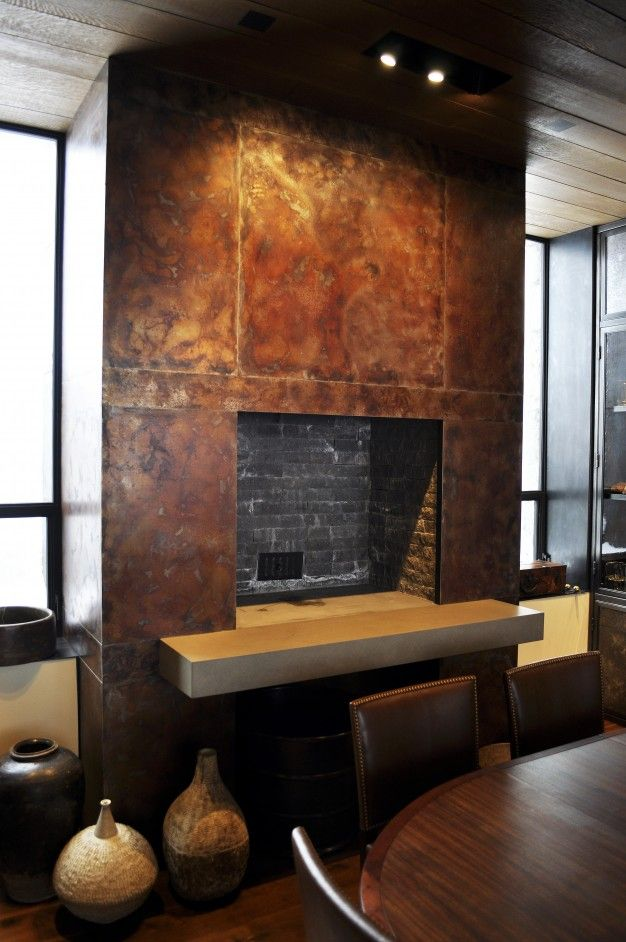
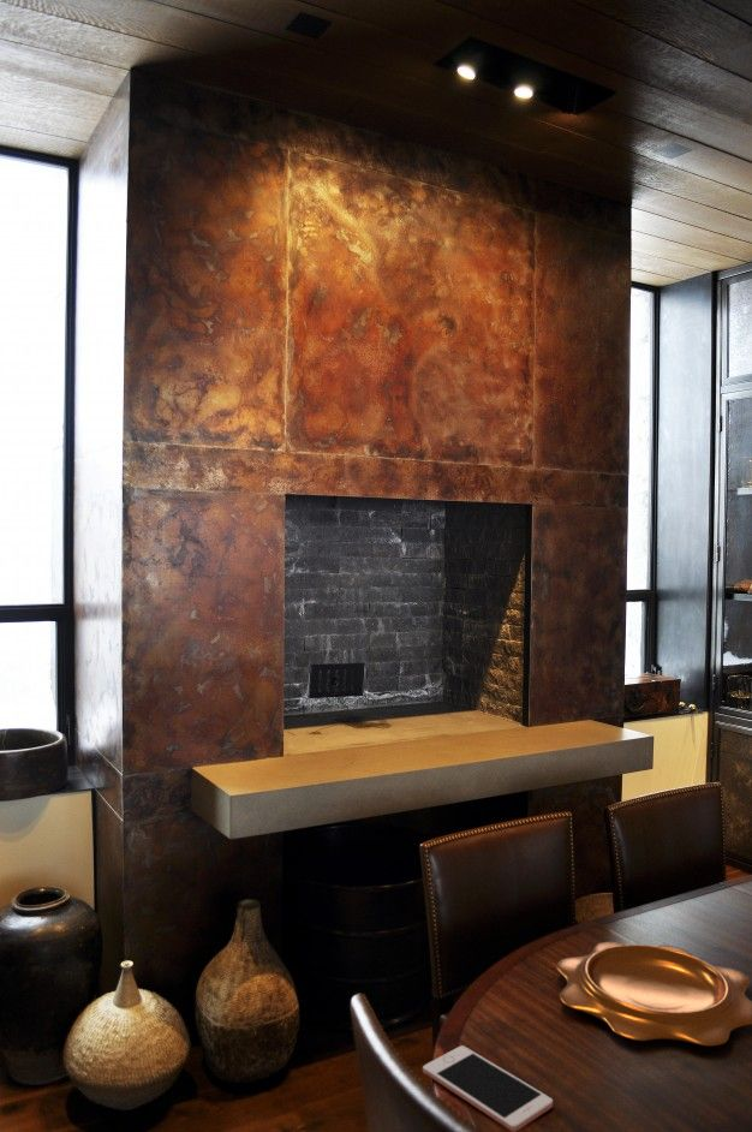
+ cell phone [422,1044,554,1132]
+ decorative bowl [555,941,752,1047]
